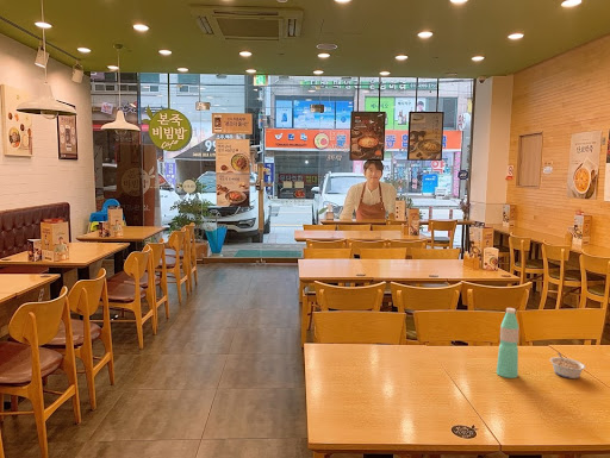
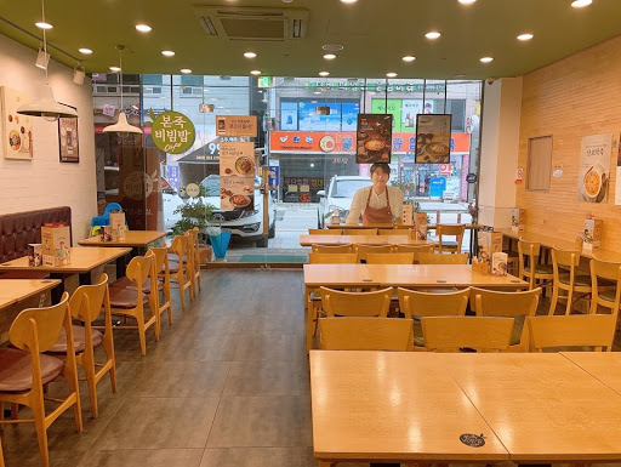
- legume [548,352,587,379]
- water bottle [496,307,521,379]
